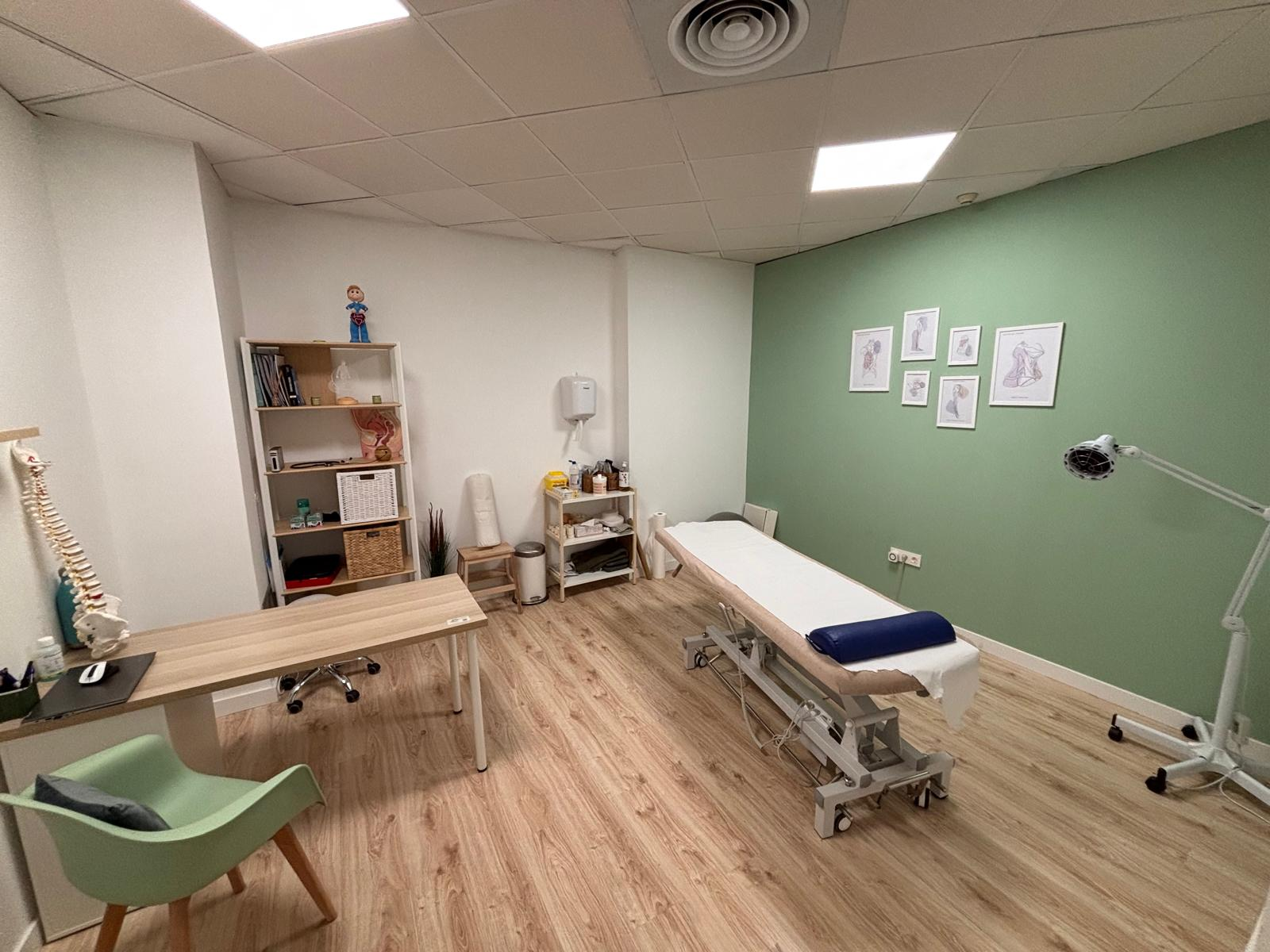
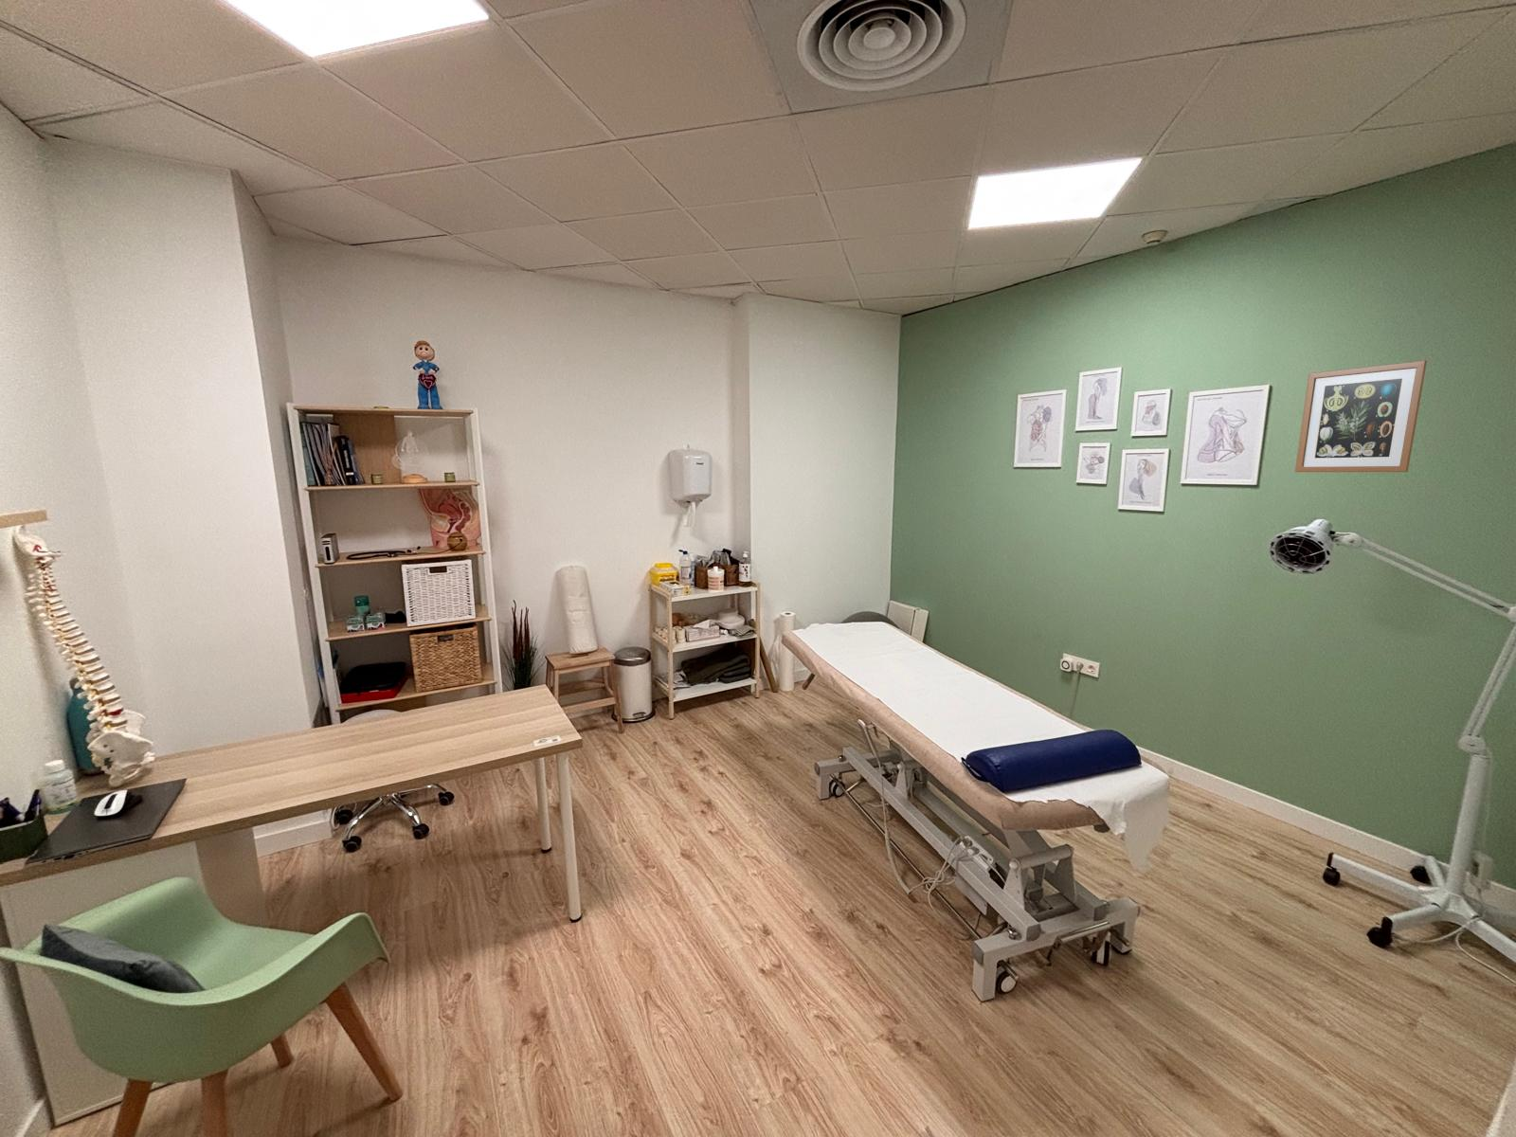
+ wall art [1294,359,1428,473]
